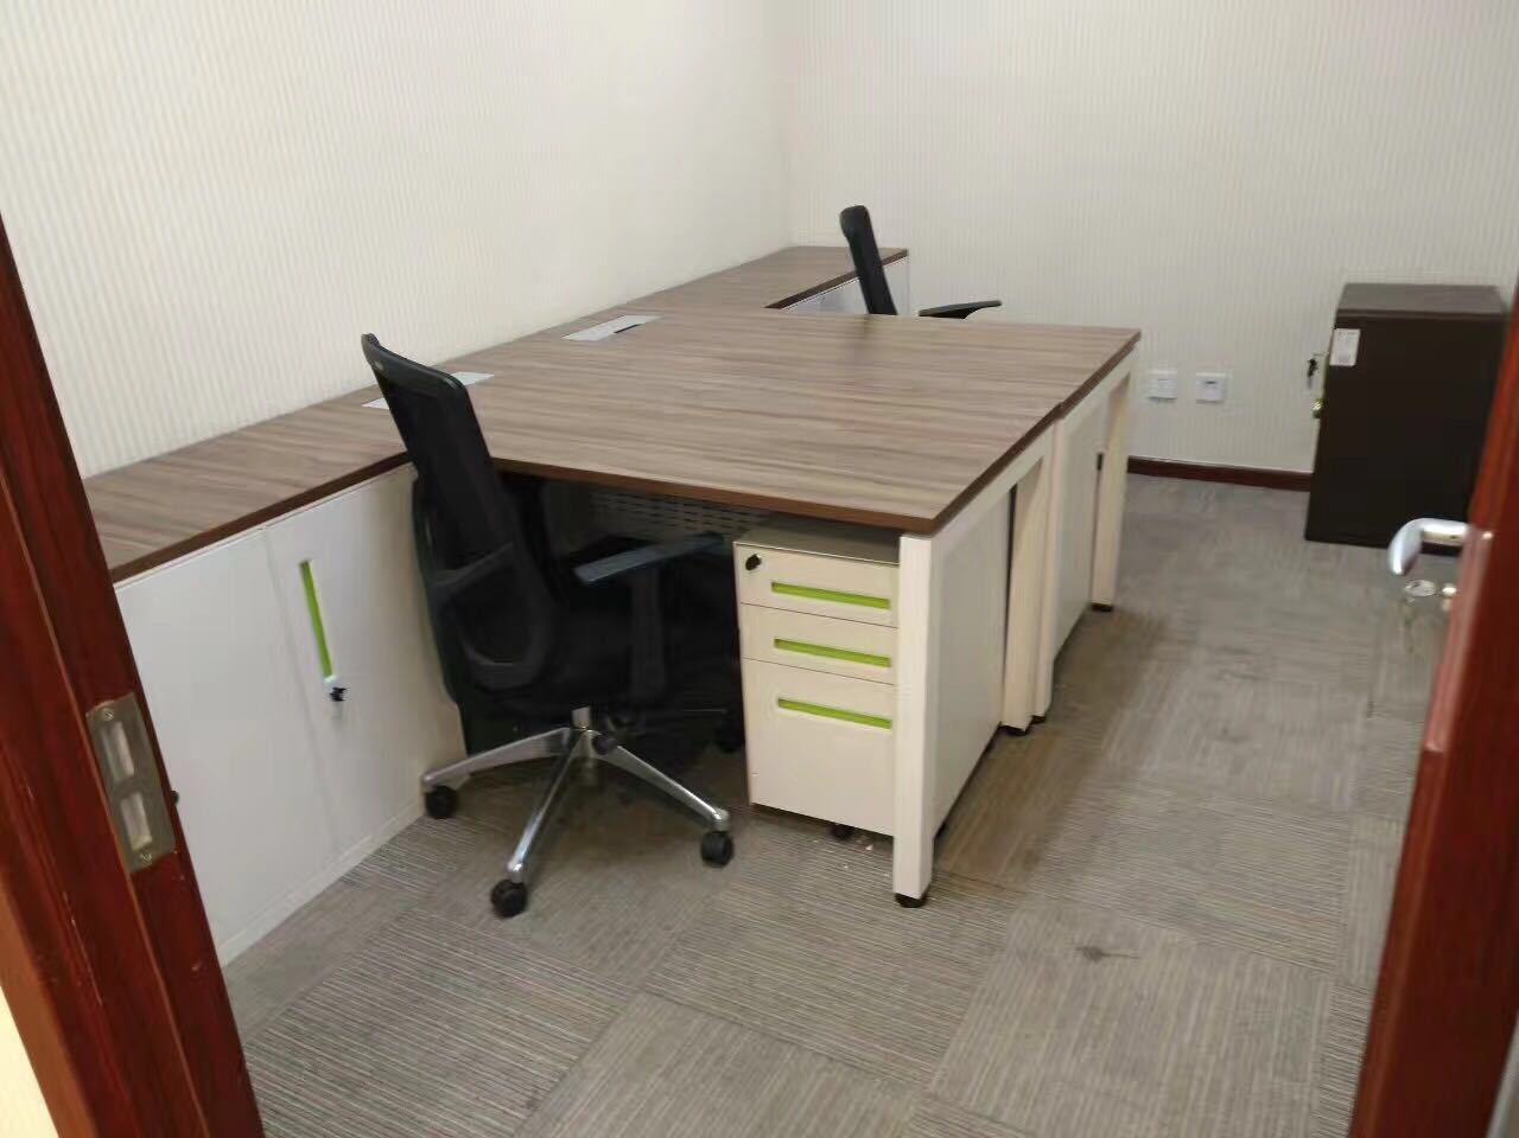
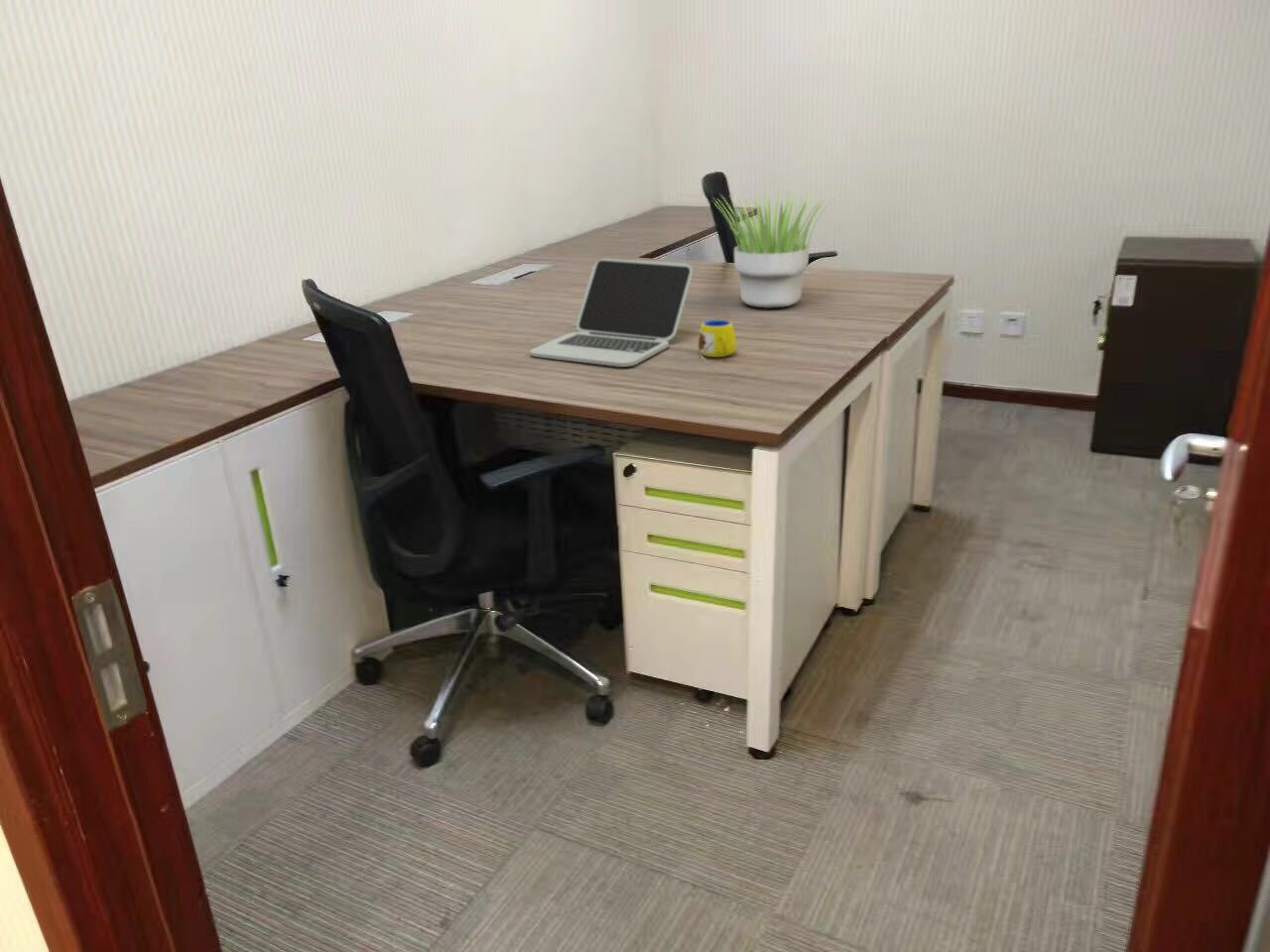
+ mug [698,319,737,362]
+ laptop [529,258,694,368]
+ potted plant [711,187,837,309]
